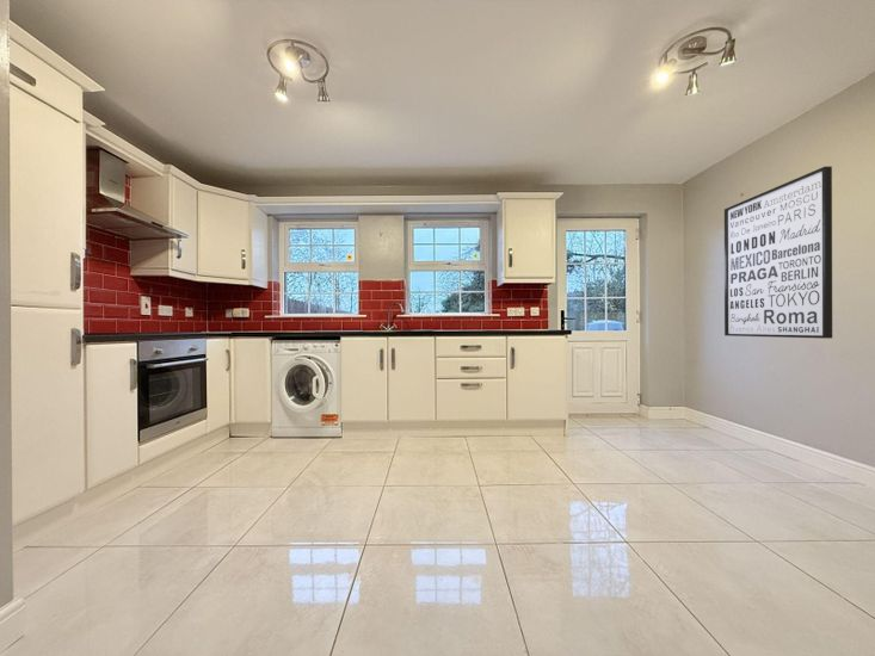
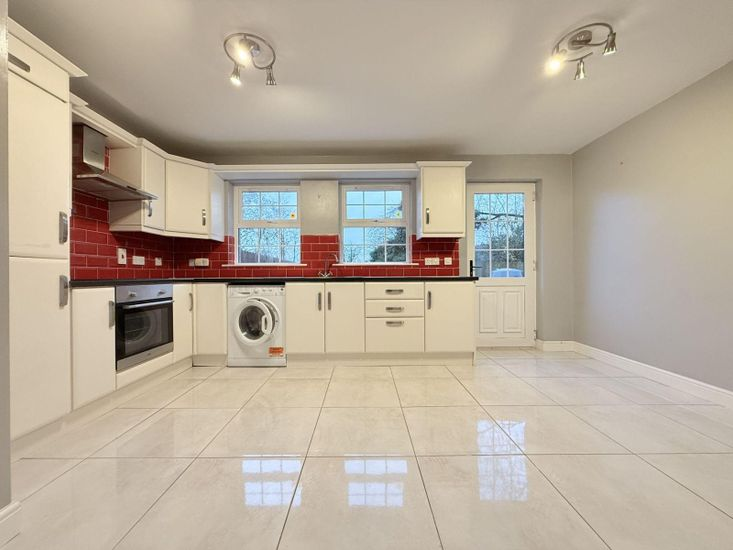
- wall art [723,166,833,340]
